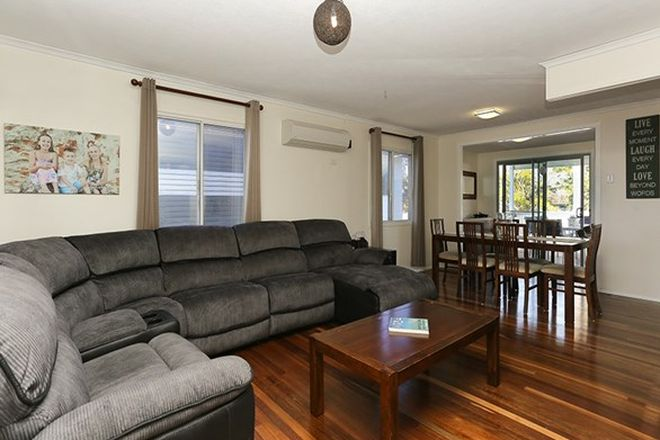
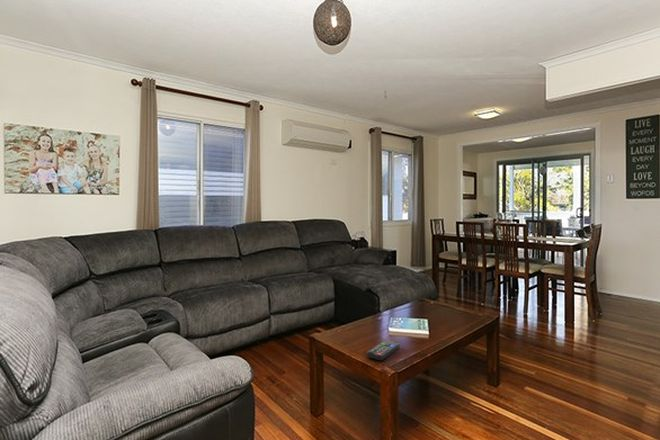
+ remote control [366,339,400,361]
